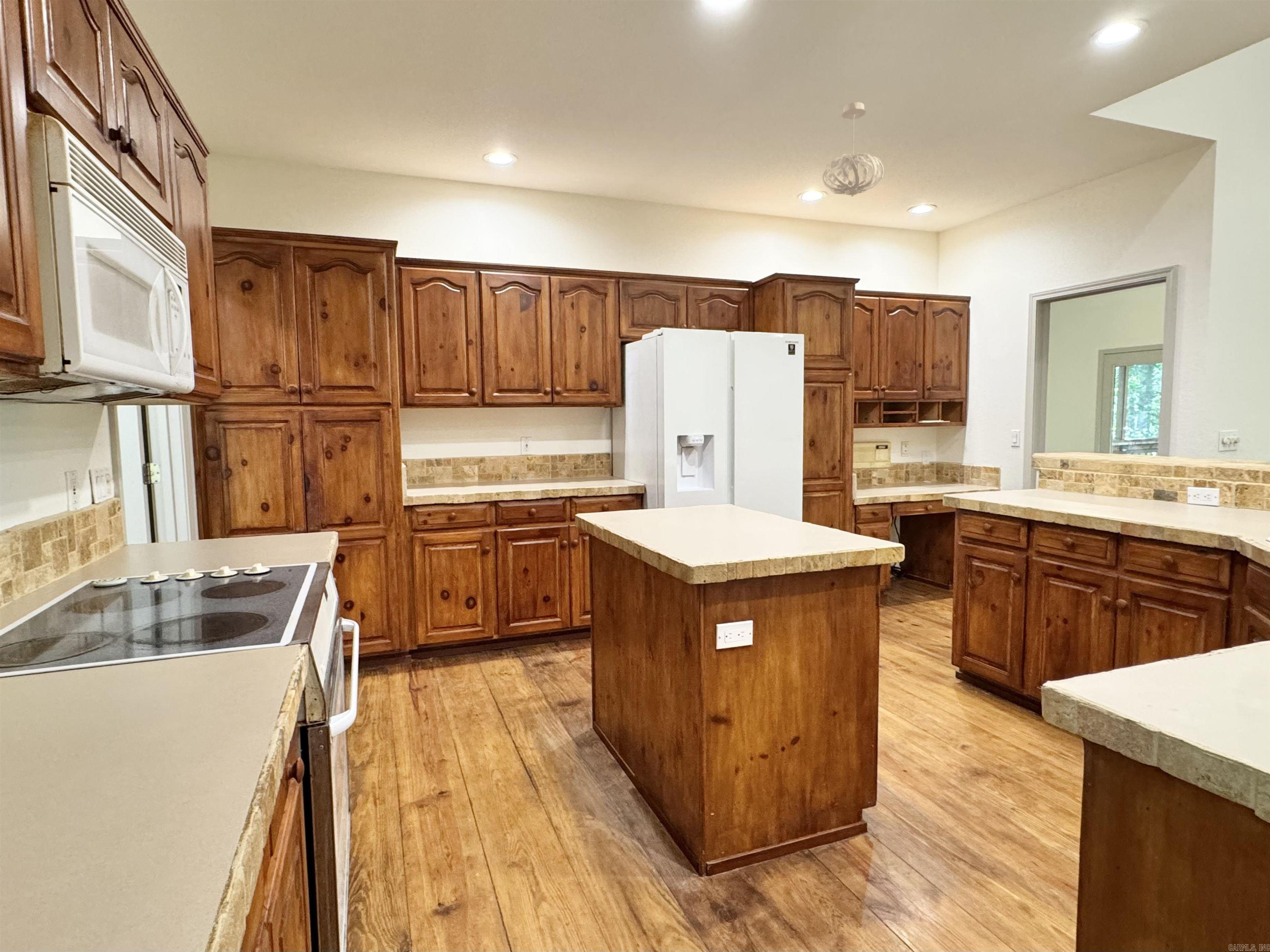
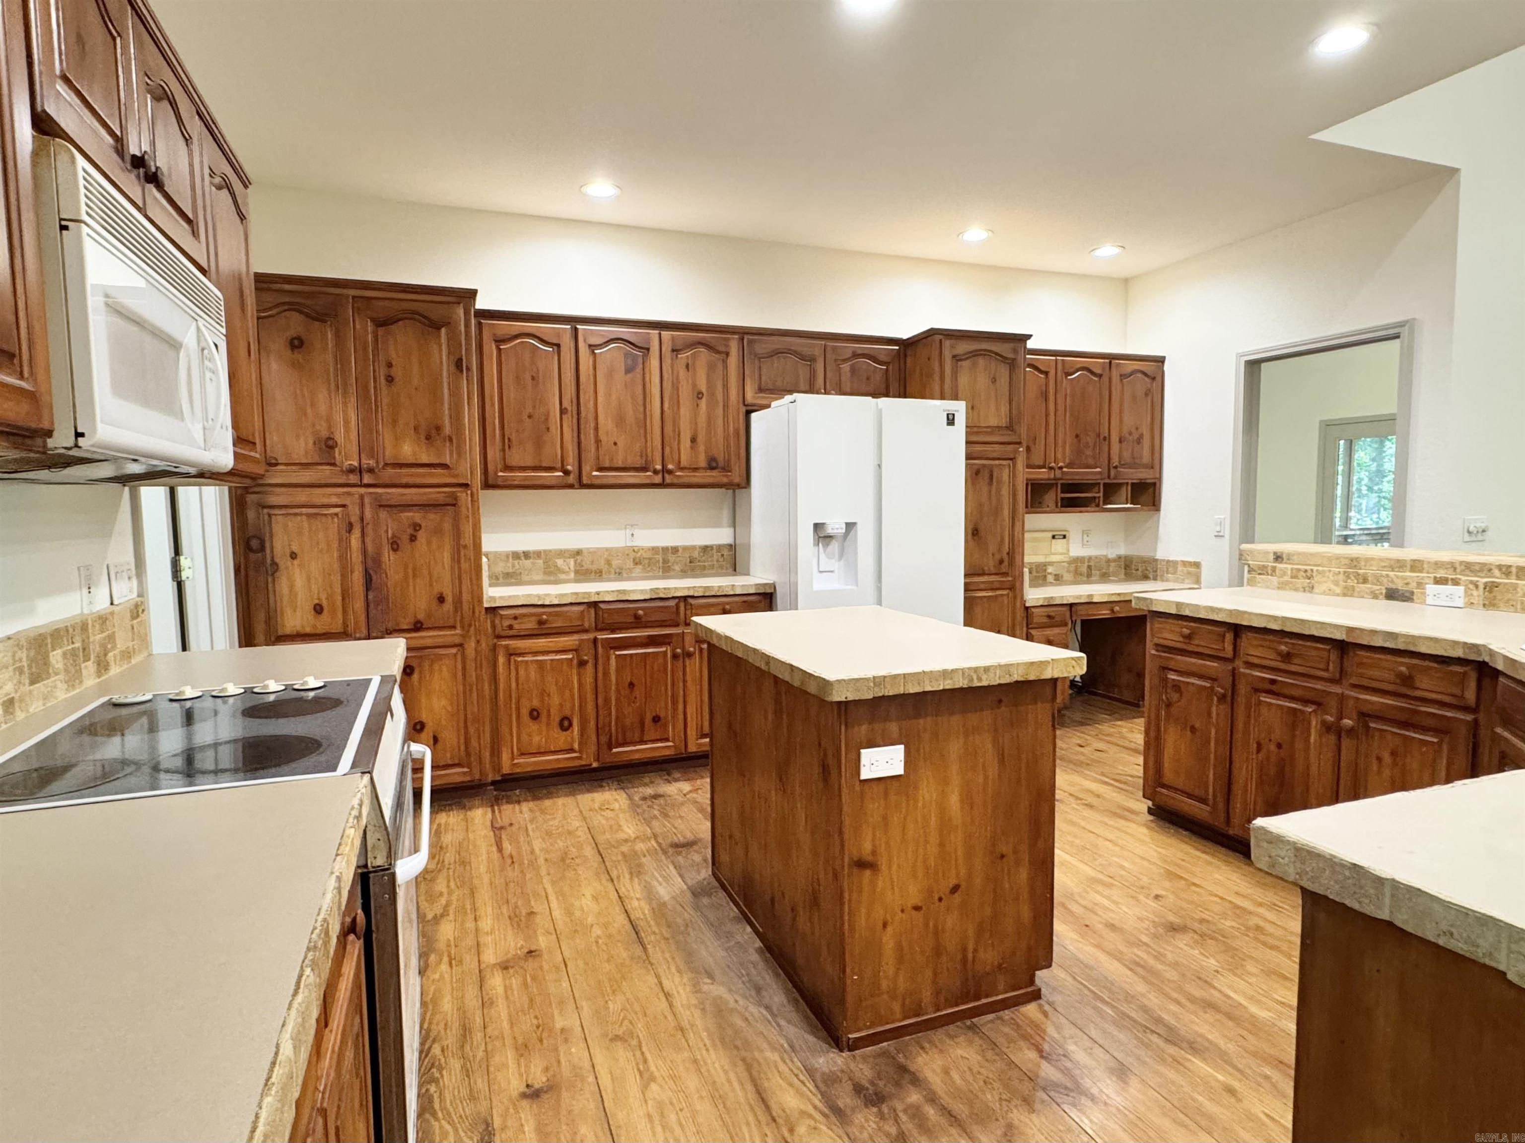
- pendant light [822,102,884,197]
